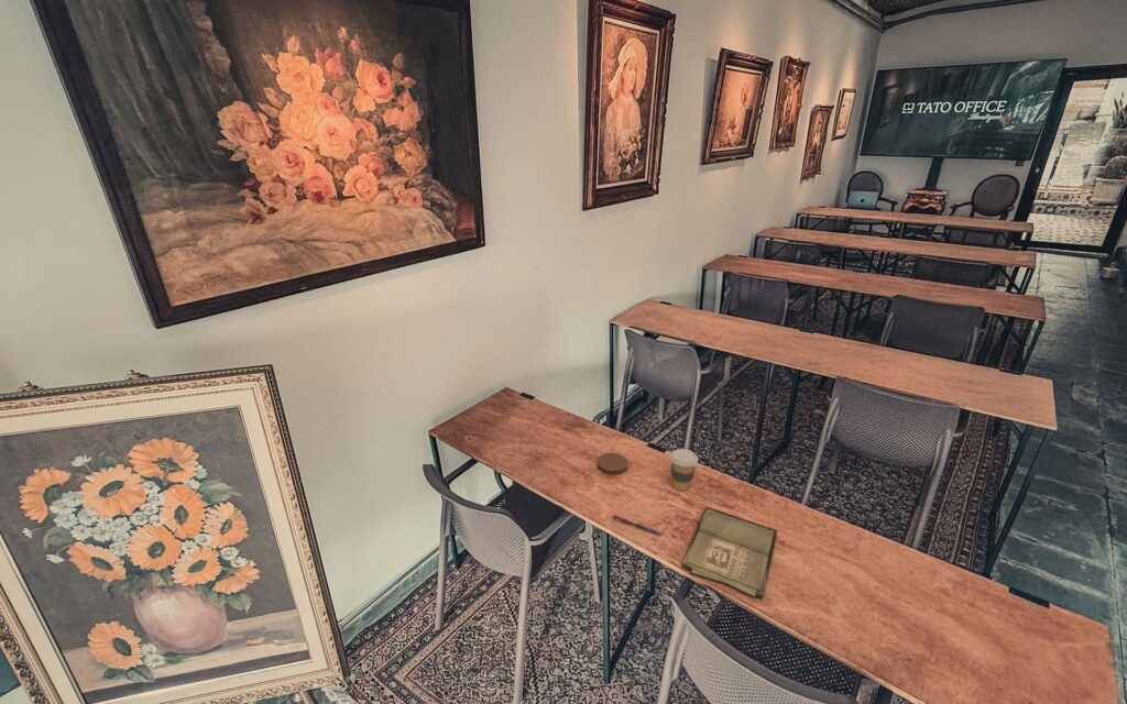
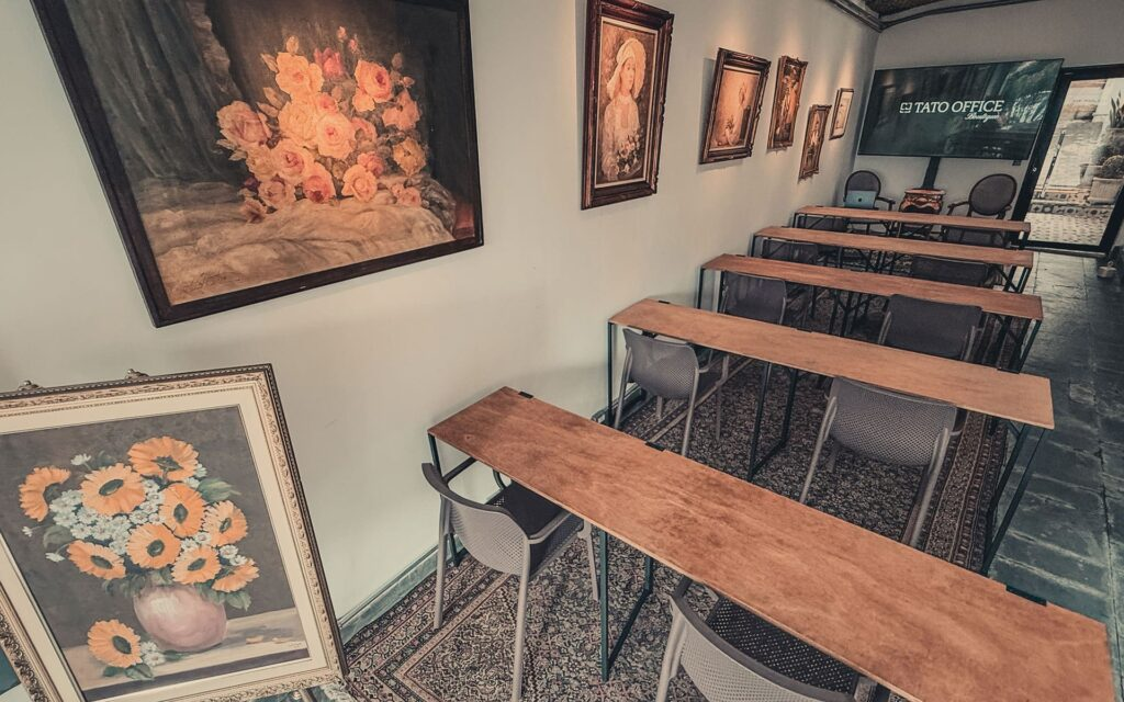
- coaster [597,451,630,476]
- coffee cup [669,448,699,492]
- hardback book [680,506,778,600]
- pen [611,514,663,537]
